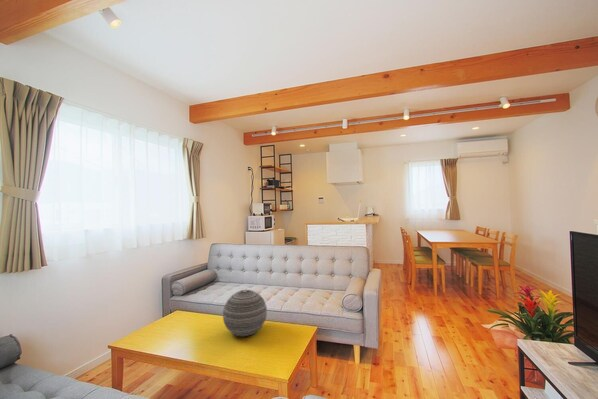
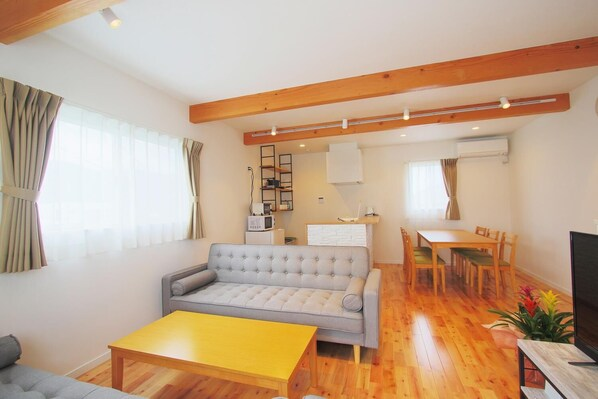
- decorative orb [222,289,268,337]
